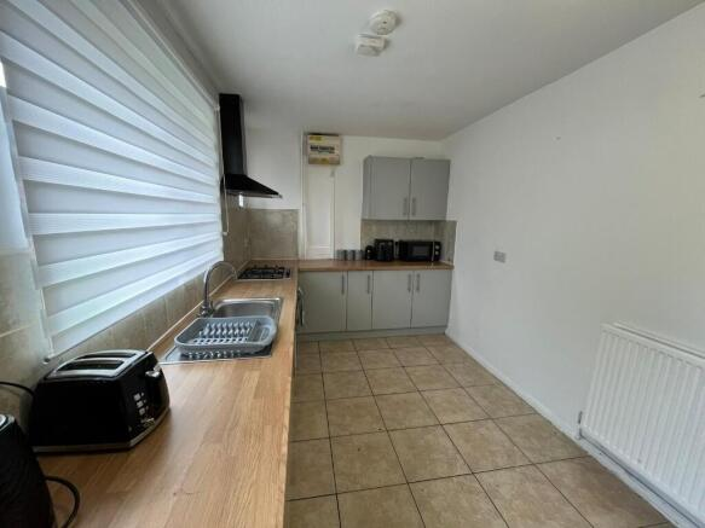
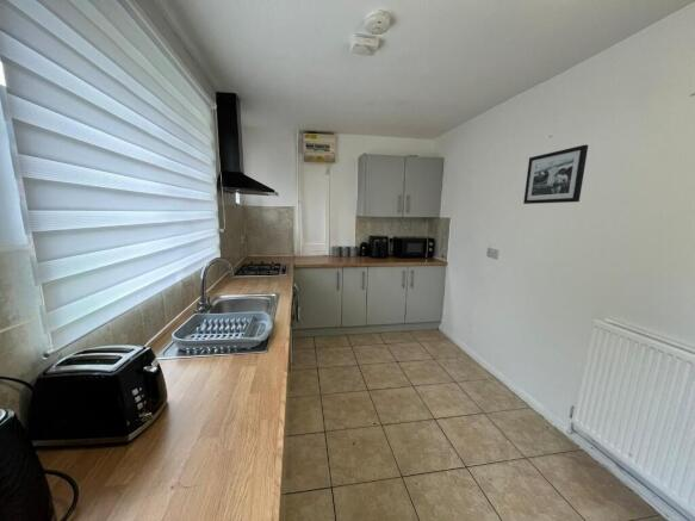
+ picture frame [522,144,589,205]
